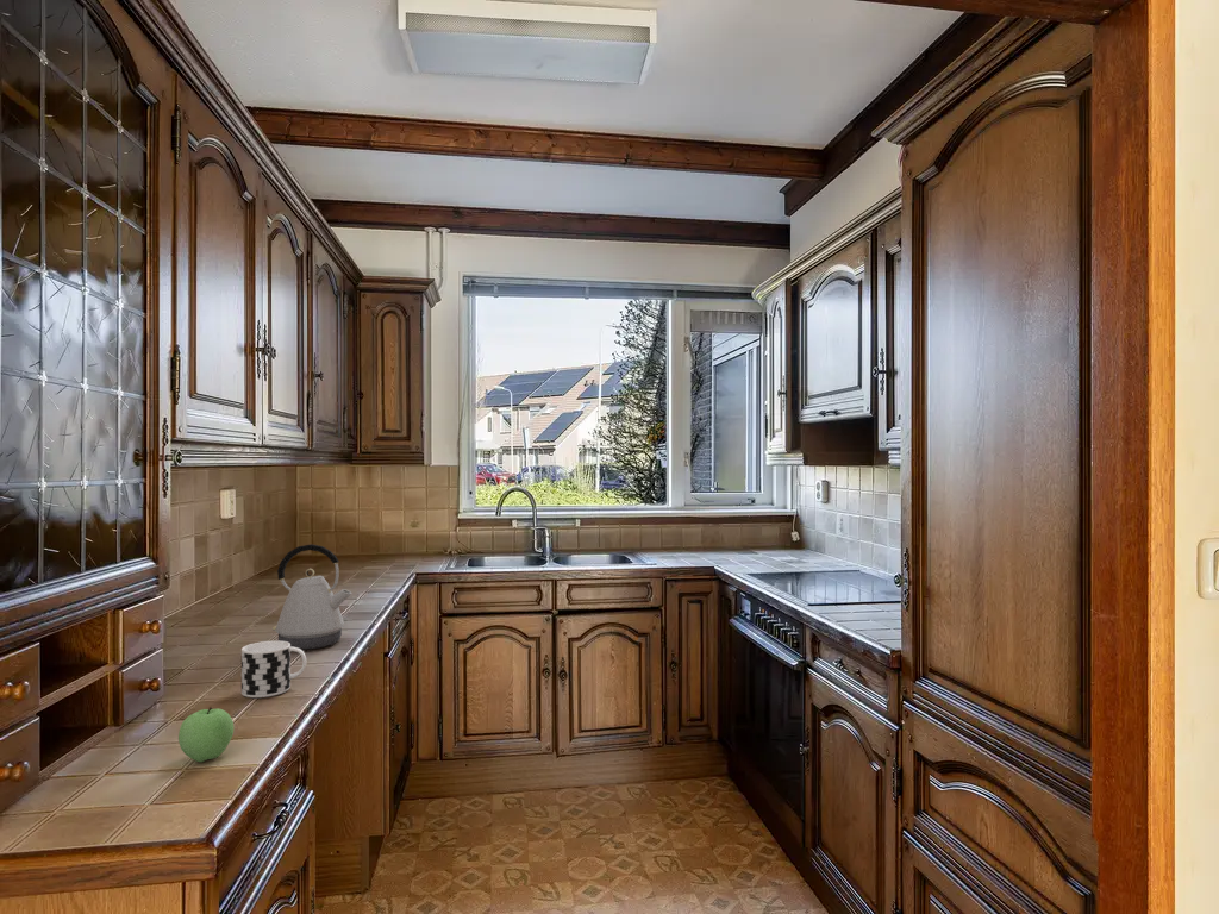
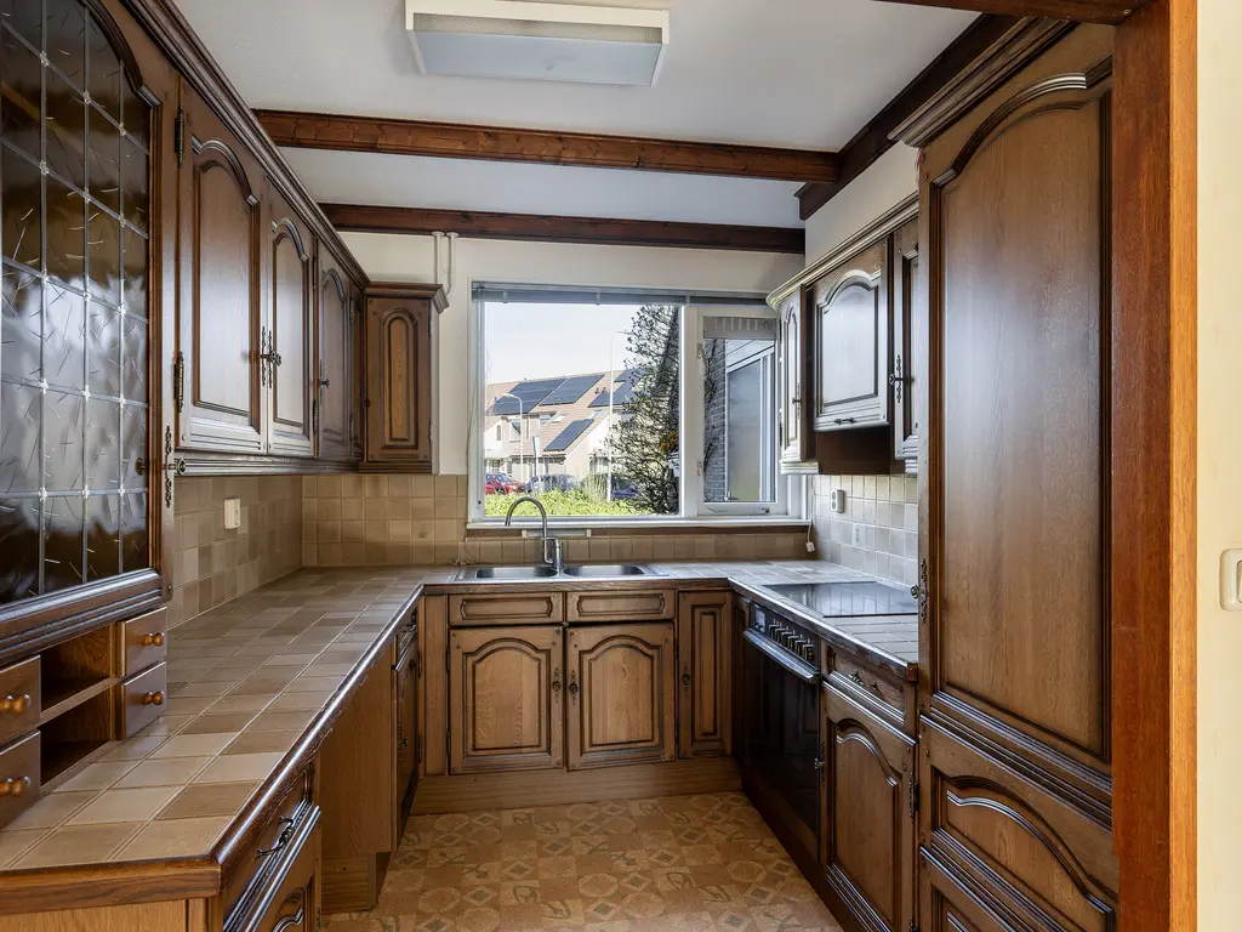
- cup [240,640,307,699]
- kettle [271,544,352,651]
- apple [177,707,235,763]
